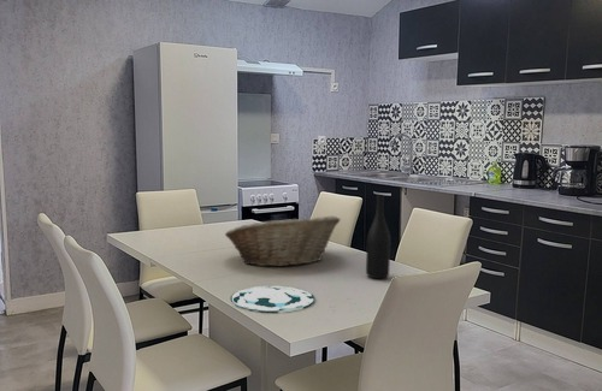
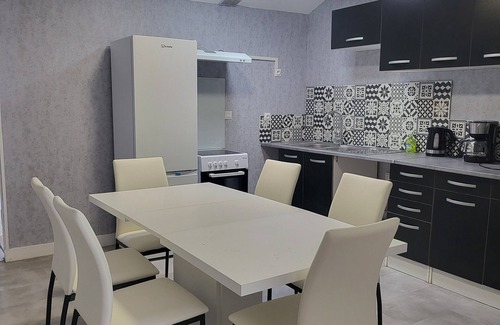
- plate [230,285,315,313]
- wine bottle [365,194,391,279]
- fruit basket [224,214,342,267]
